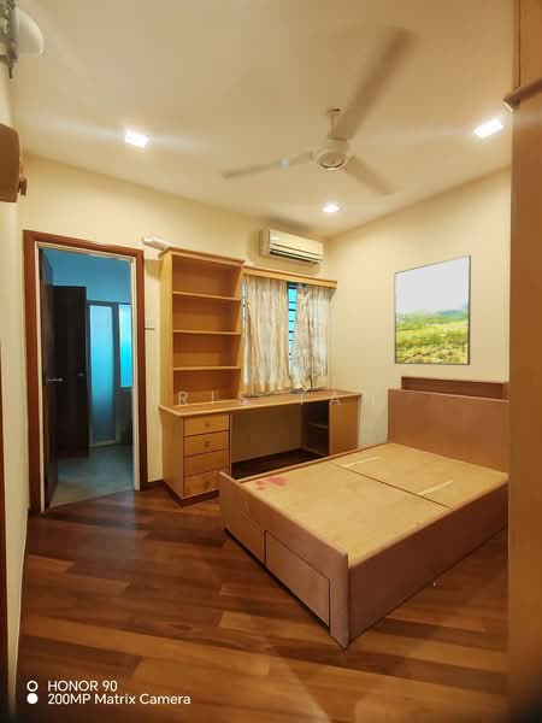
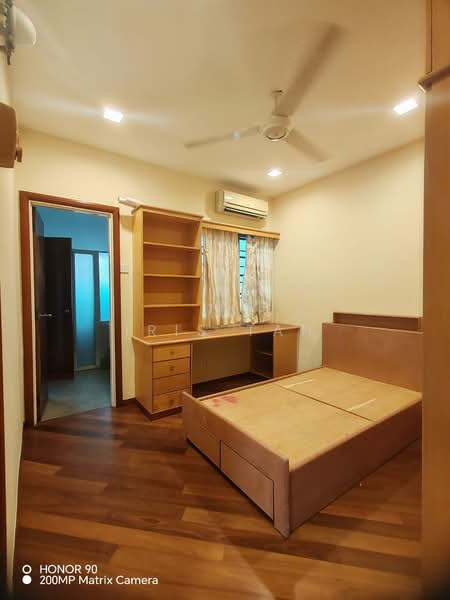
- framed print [394,254,472,366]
